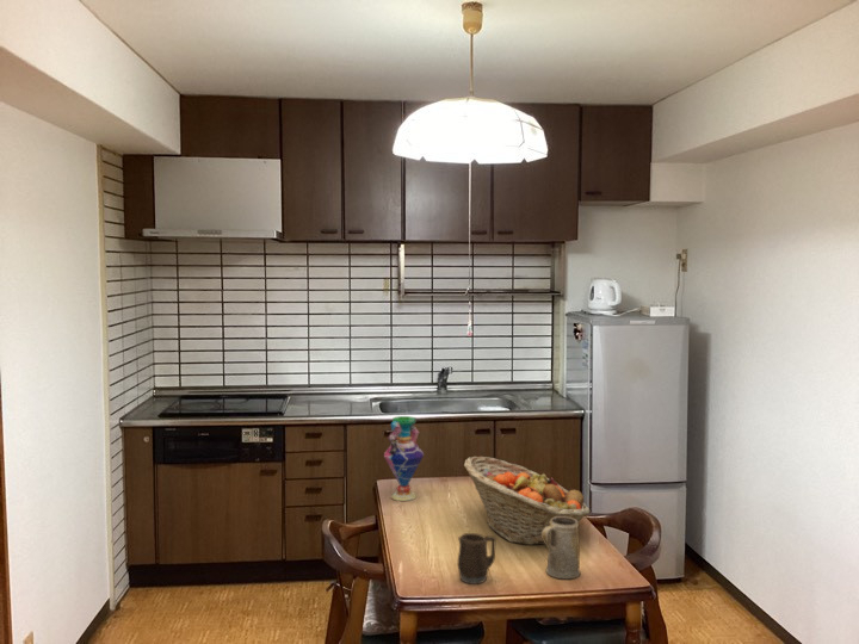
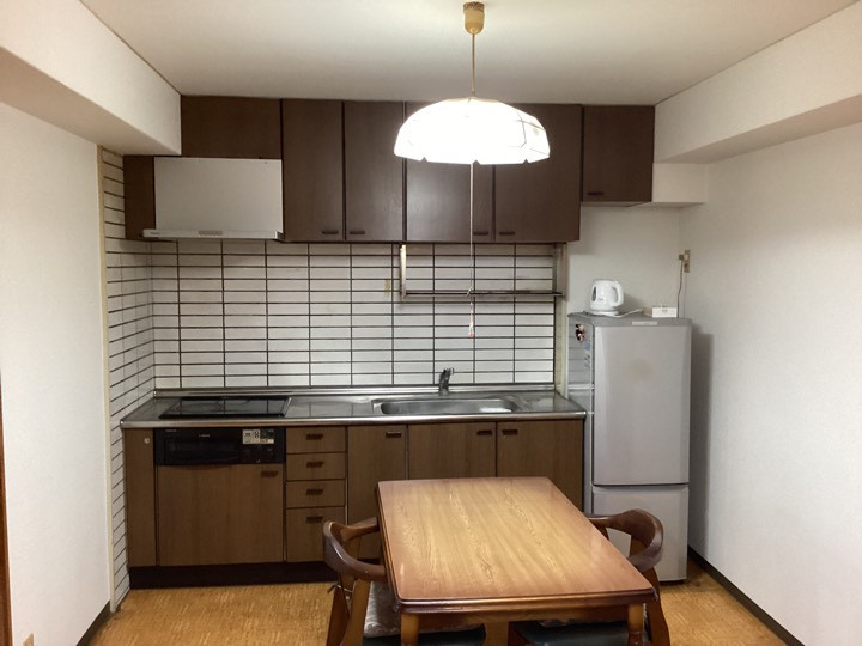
- mug [542,516,582,580]
- mug [457,532,498,584]
- fruit basket [463,456,591,546]
- vase [383,415,425,502]
